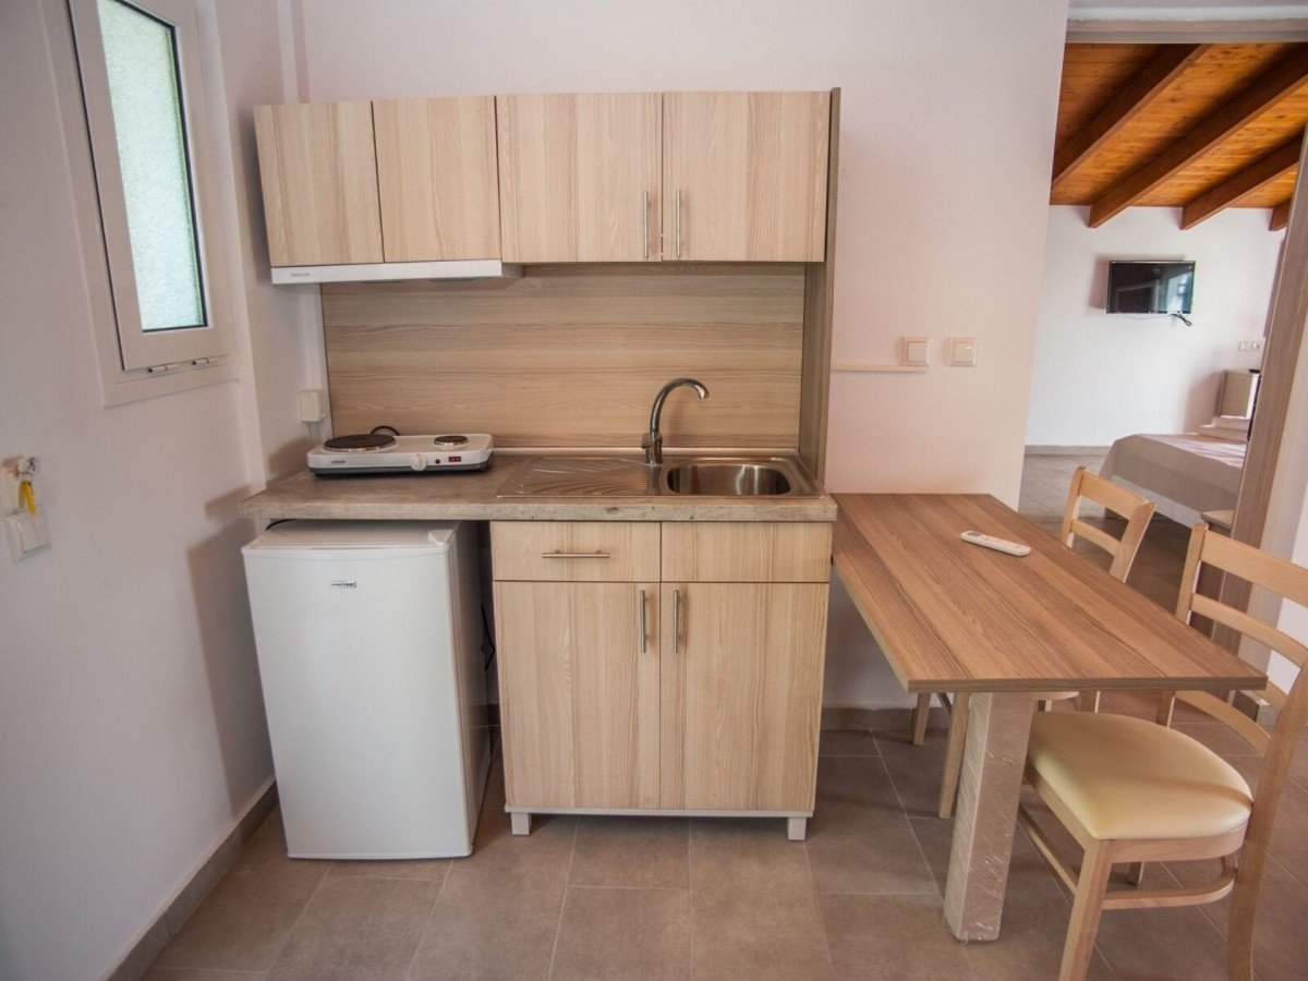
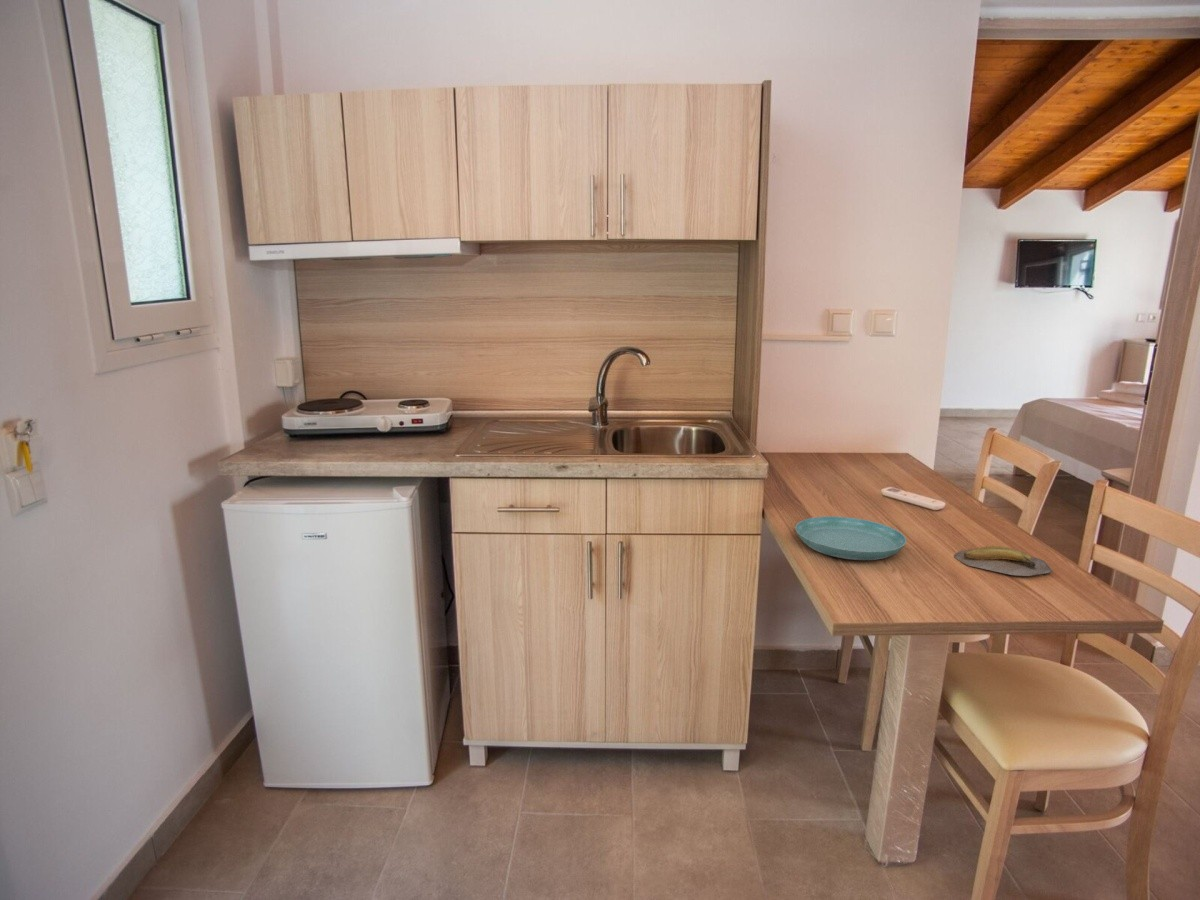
+ banana [953,545,1054,577]
+ saucer [795,516,907,561]
